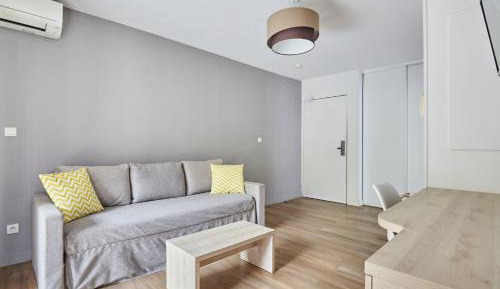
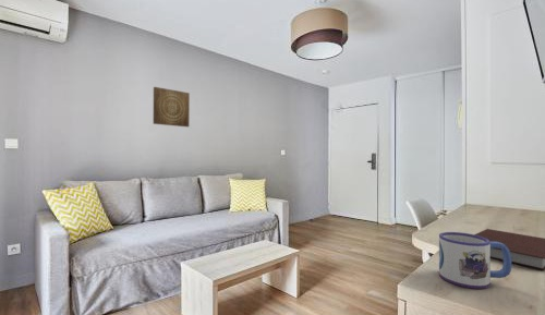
+ mug [438,231,512,290]
+ notebook [474,228,545,271]
+ wall art [153,86,191,128]
